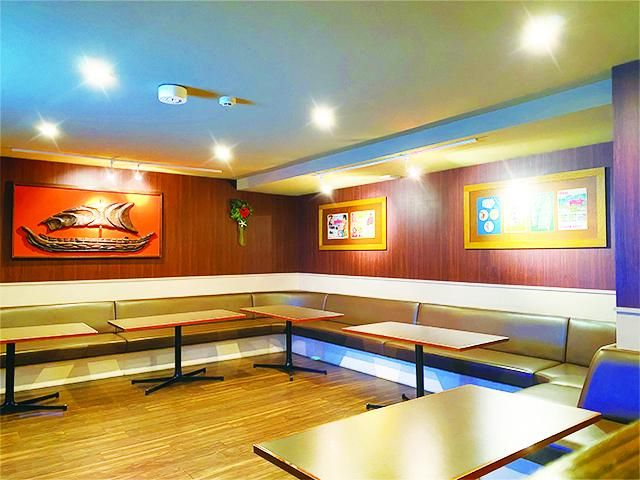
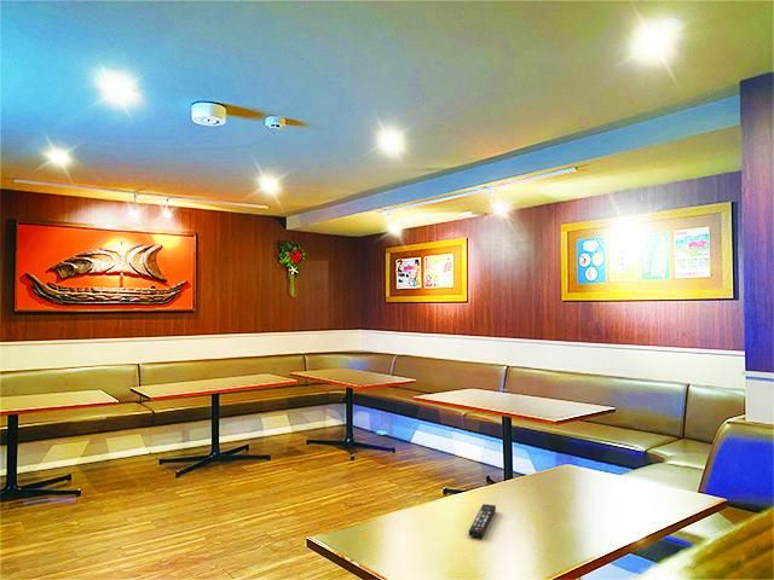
+ remote control [468,503,497,538]
